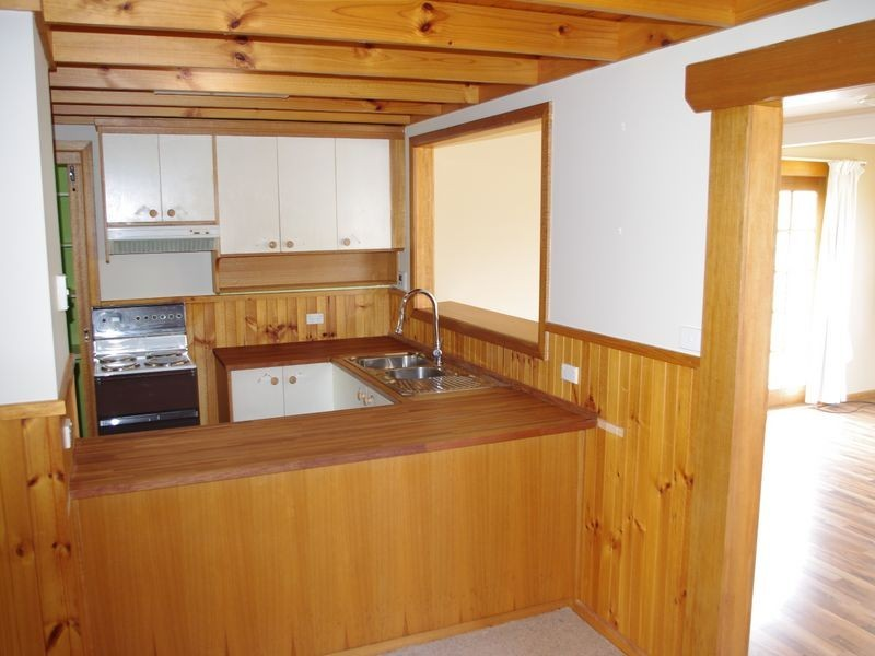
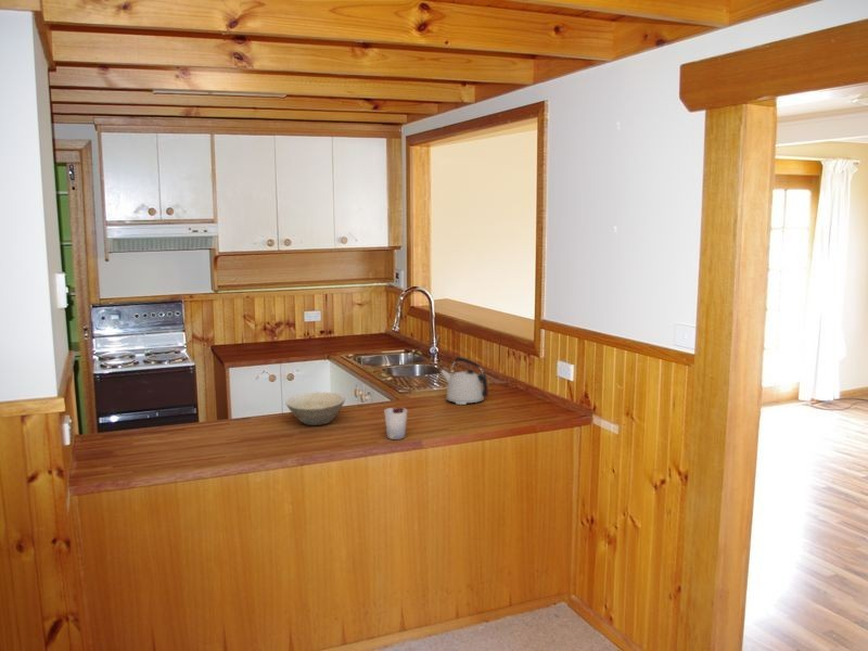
+ bowl [284,391,346,426]
+ kettle [439,356,489,406]
+ cup [383,407,409,441]
